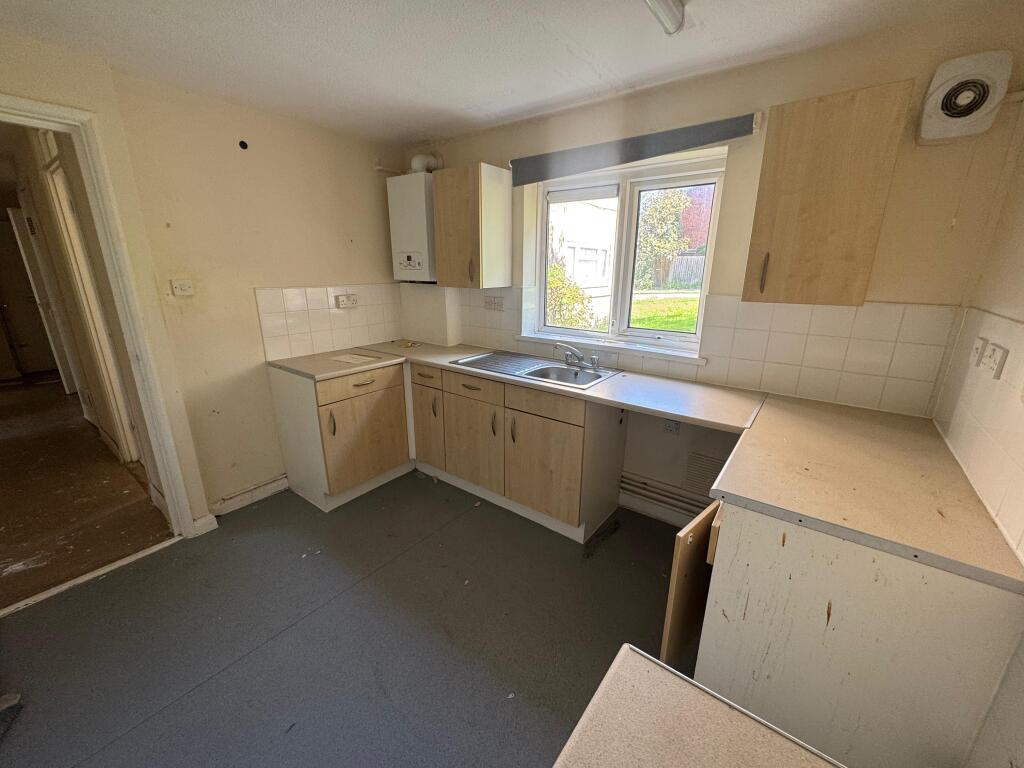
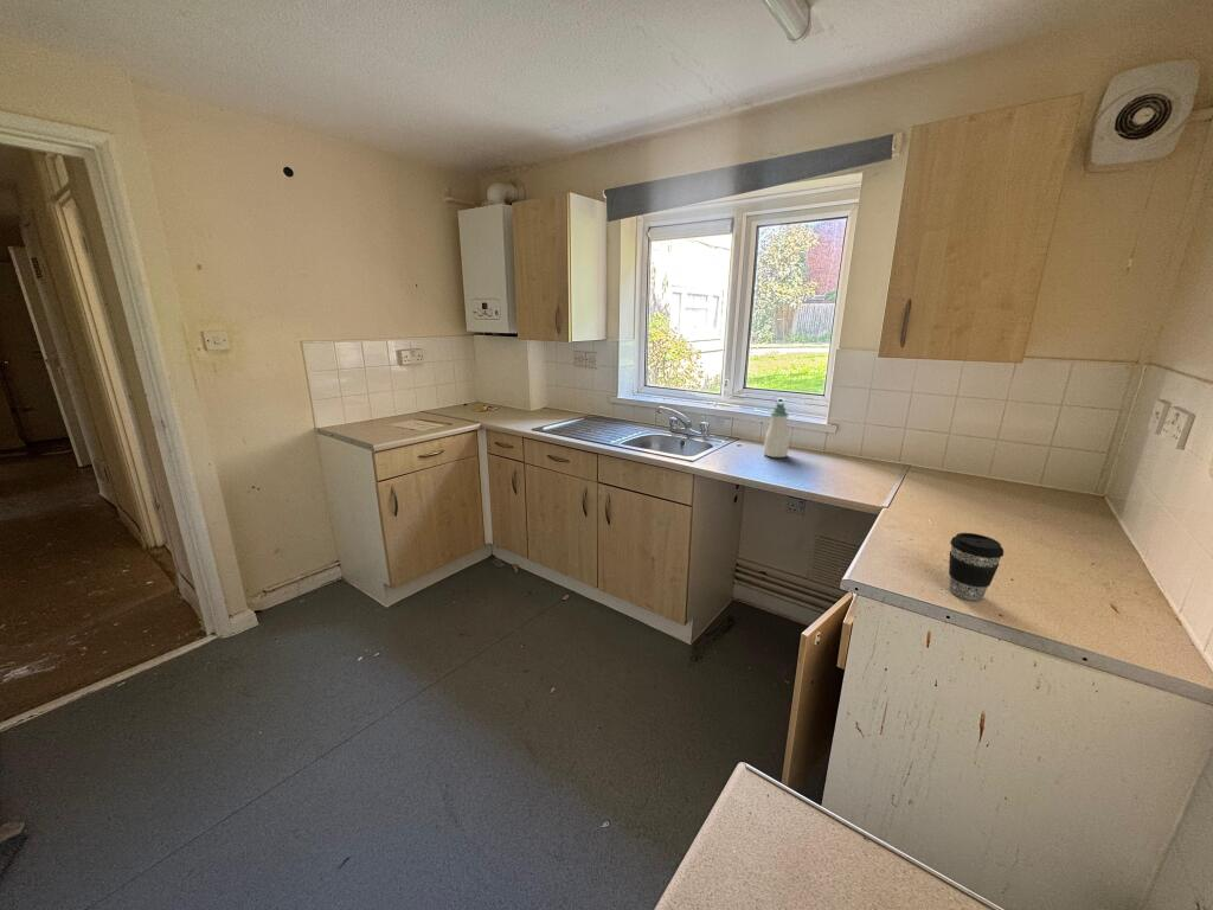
+ soap bottle [763,402,790,459]
+ coffee cup [948,532,1005,602]
